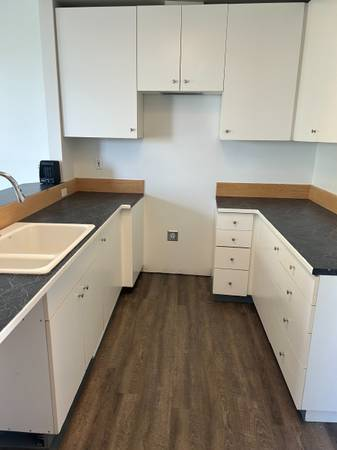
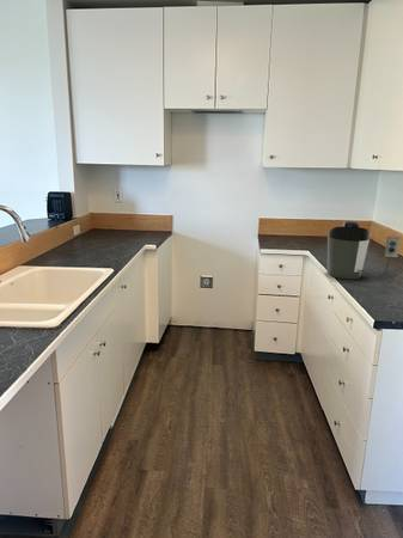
+ coffee maker [326,220,401,281]
